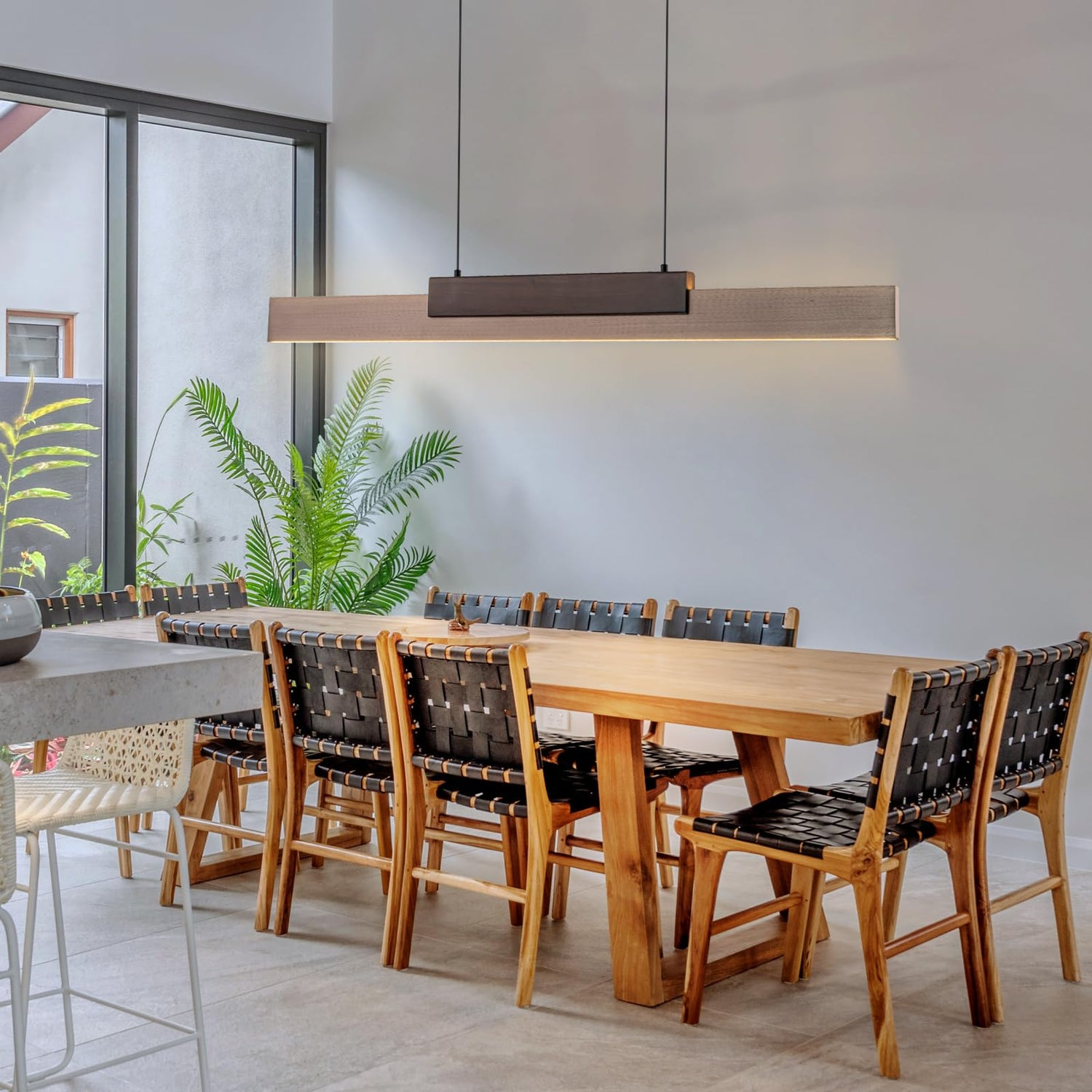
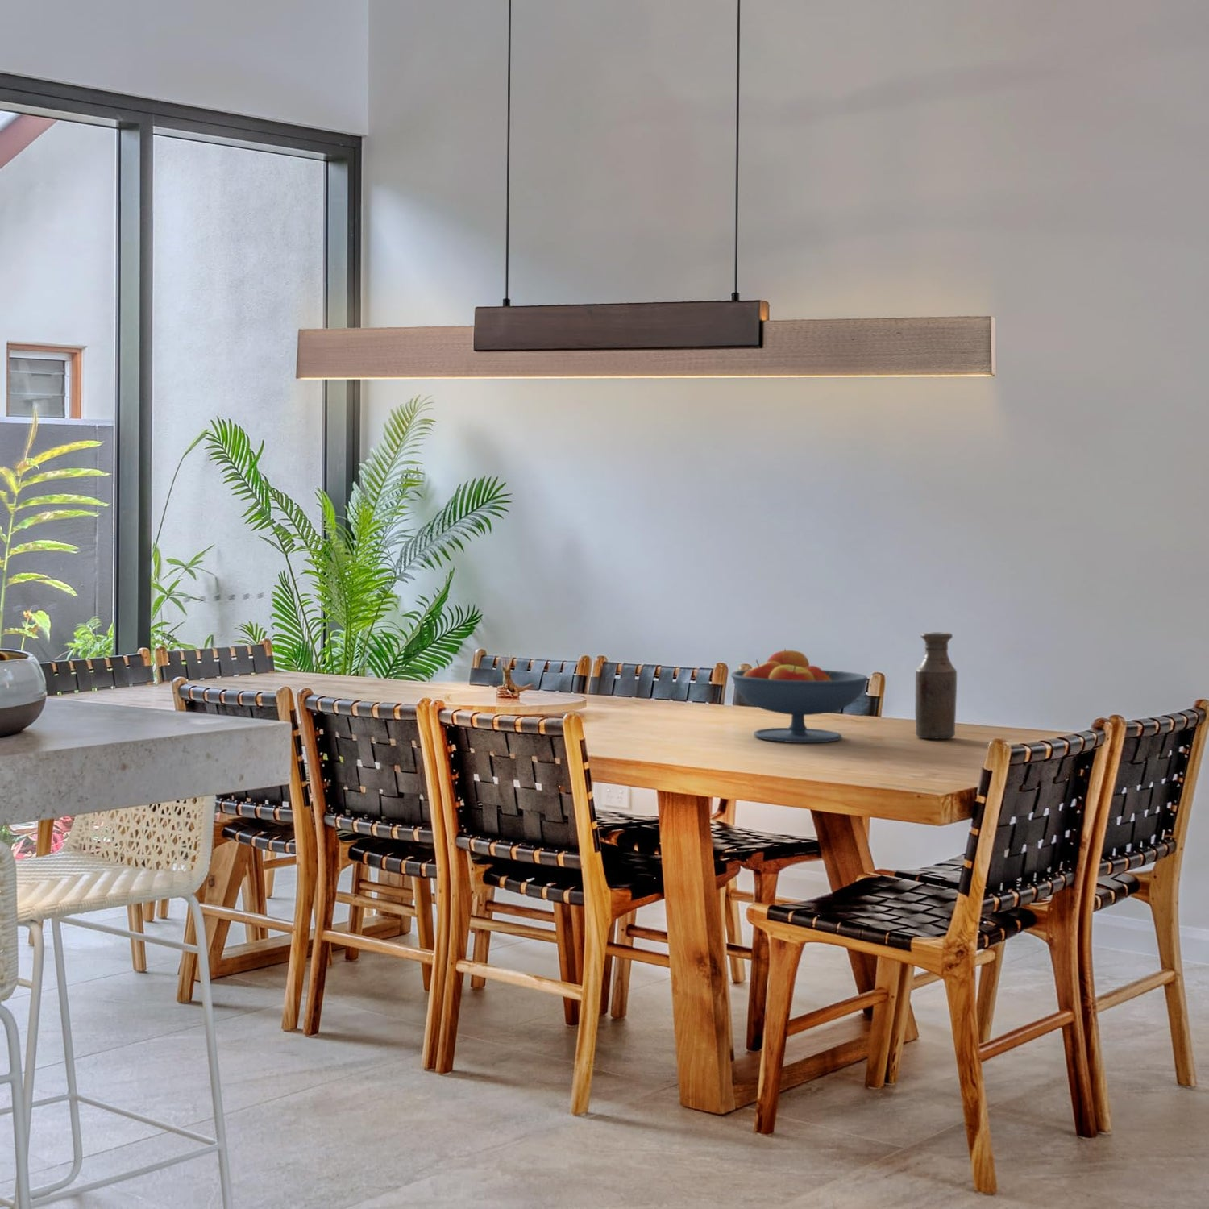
+ bottle [914,631,958,740]
+ fruit bowl [731,648,869,743]
